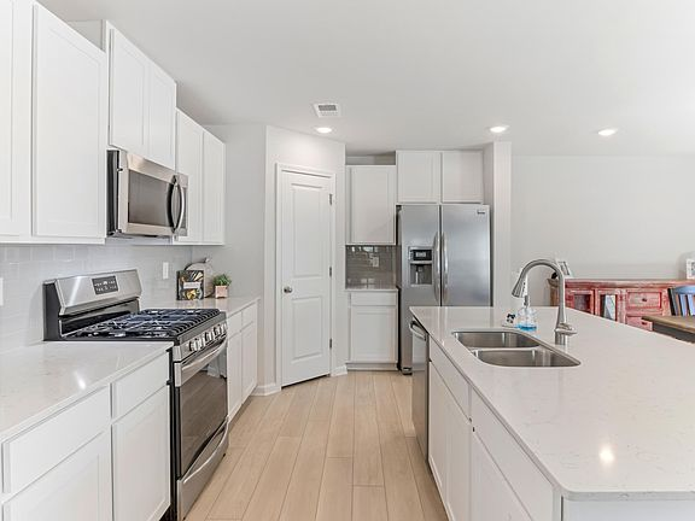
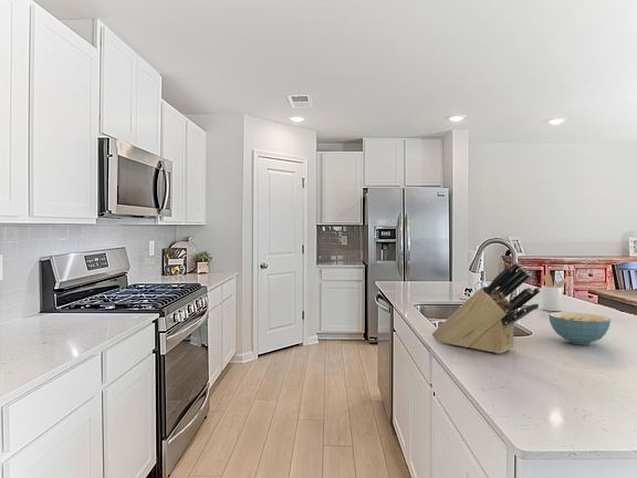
+ cereal bowl [547,311,612,346]
+ knife block [431,260,542,355]
+ utensil holder [541,273,572,312]
